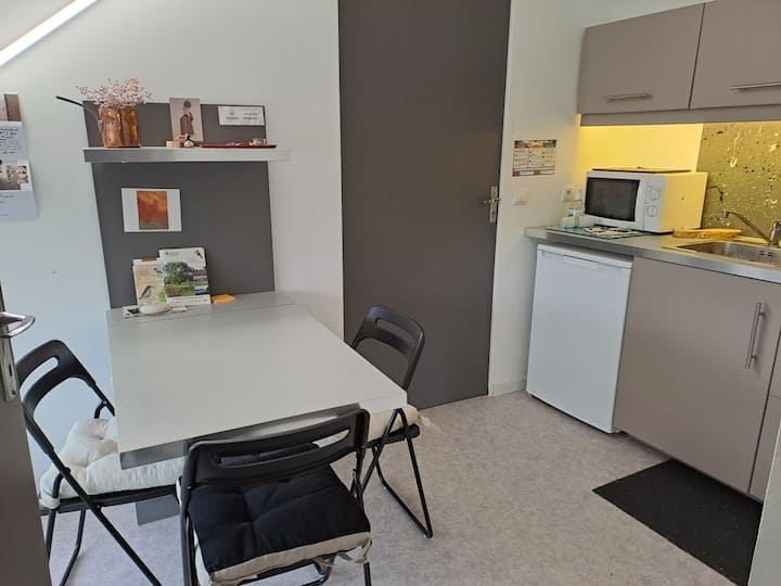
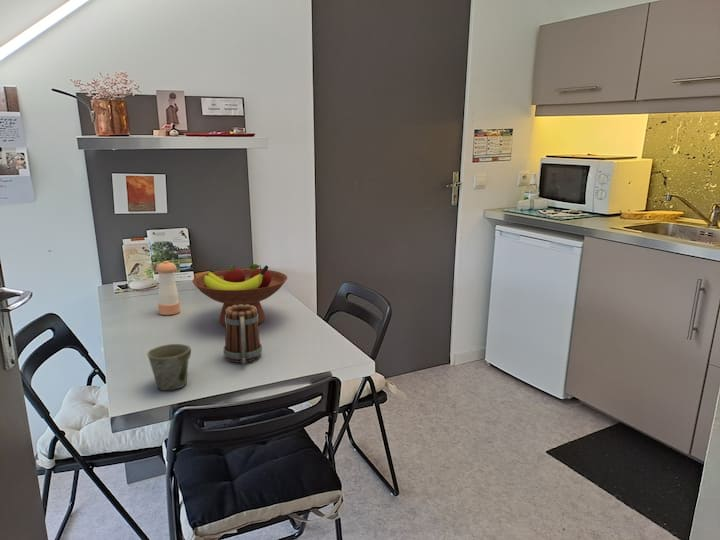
+ mug [146,343,192,391]
+ mug [222,305,263,365]
+ fruit bowl [191,263,288,326]
+ pepper shaker [155,260,181,316]
